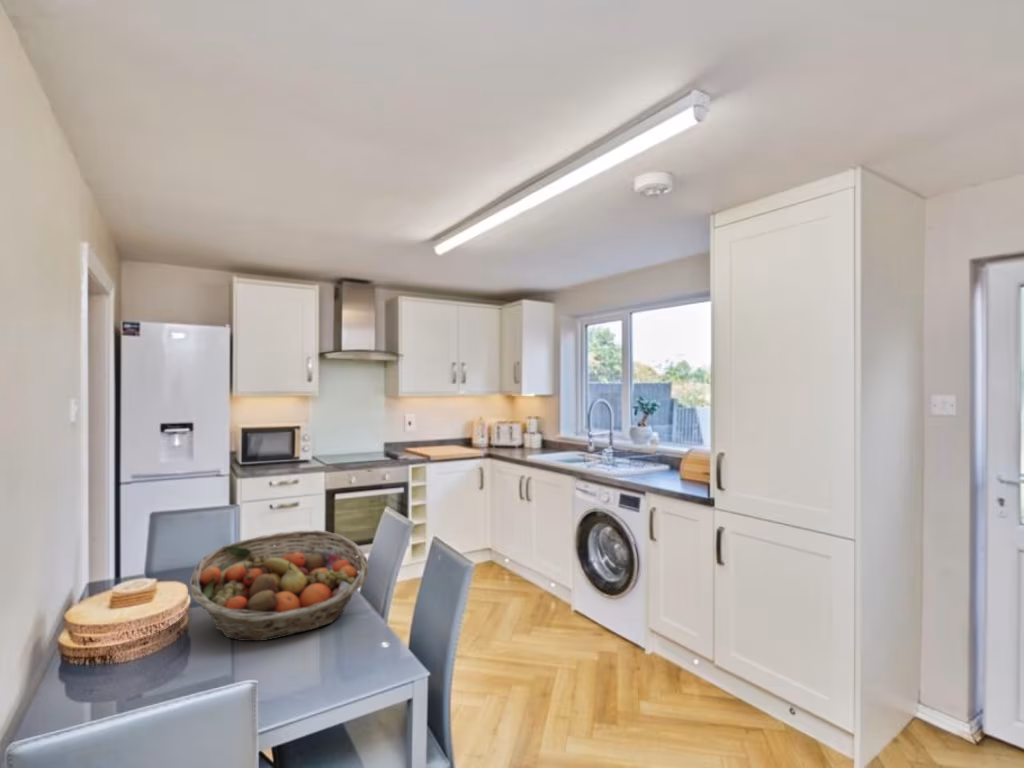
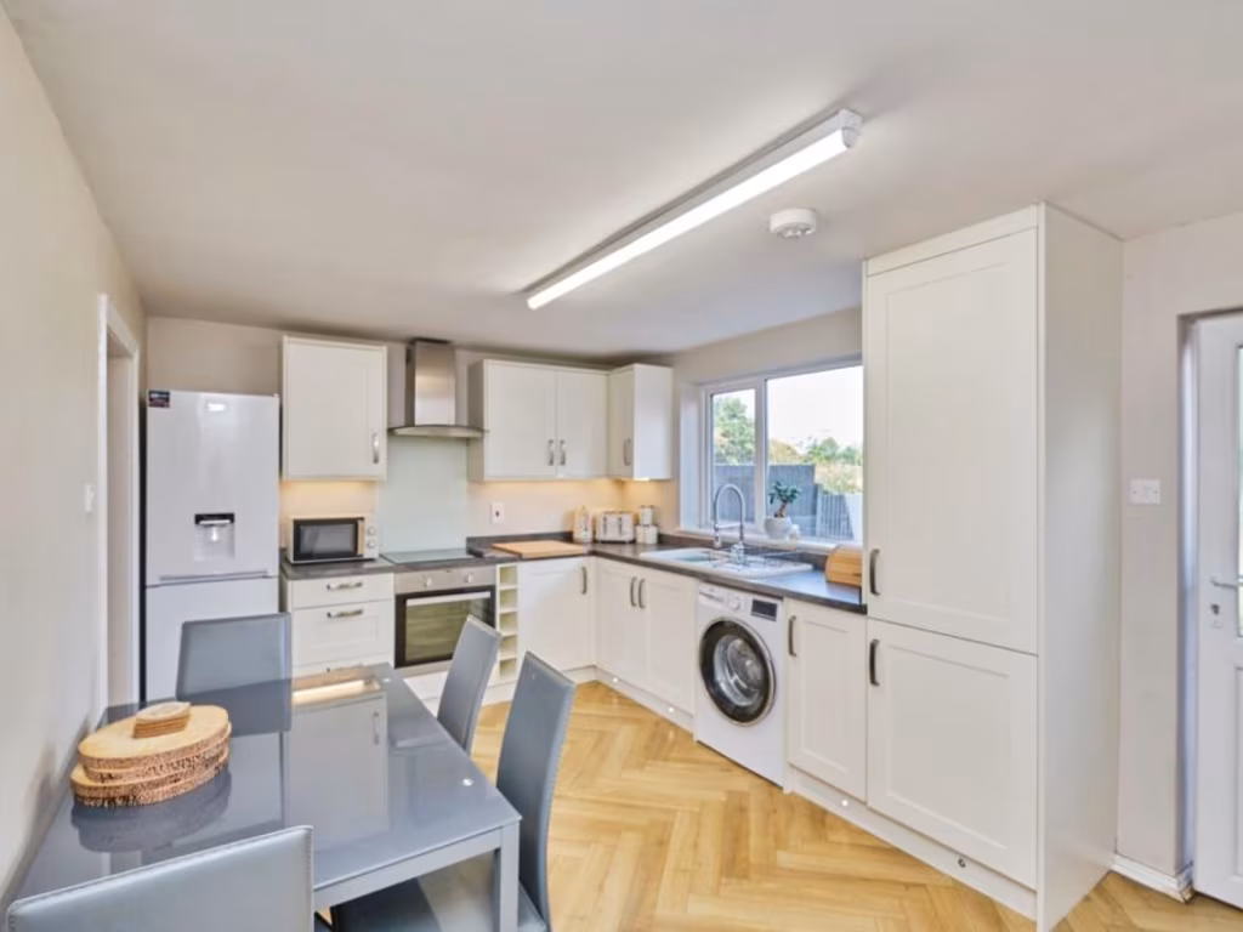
- fruit basket [189,529,370,642]
